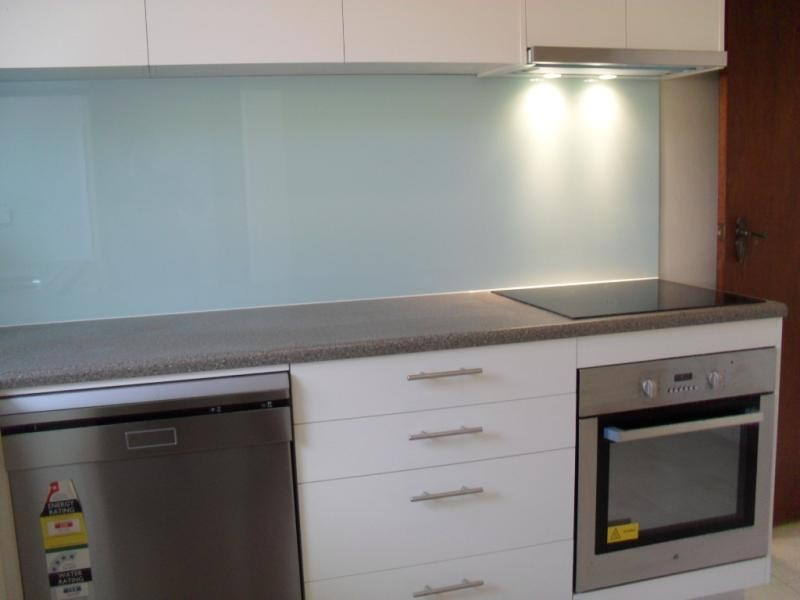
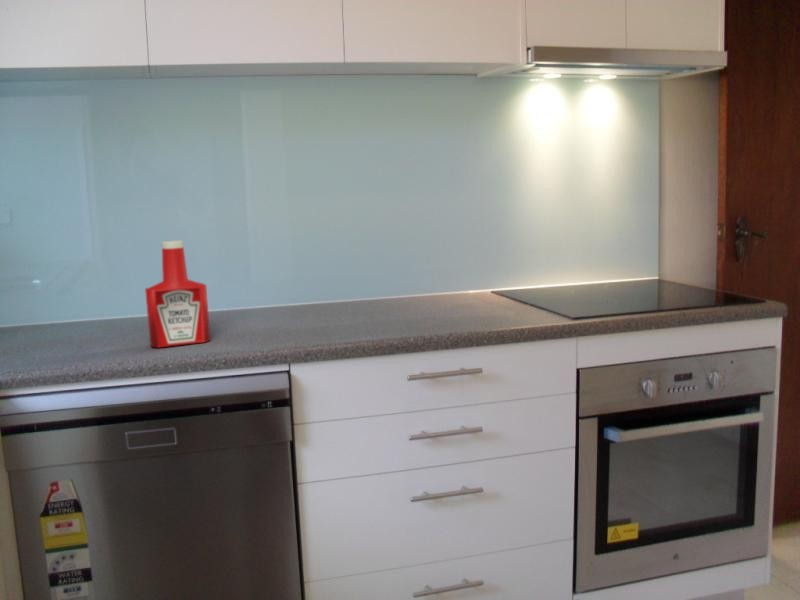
+ soap bottle [144,239,211,349]
